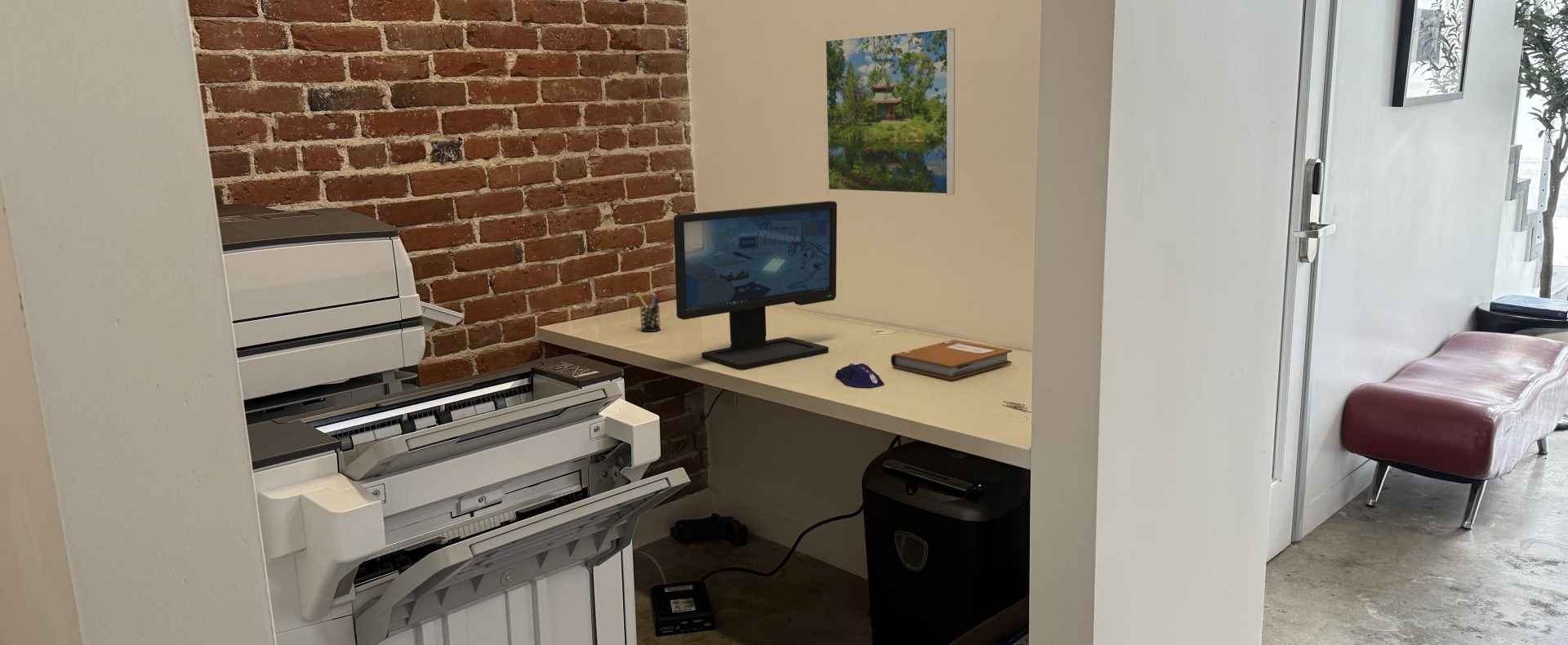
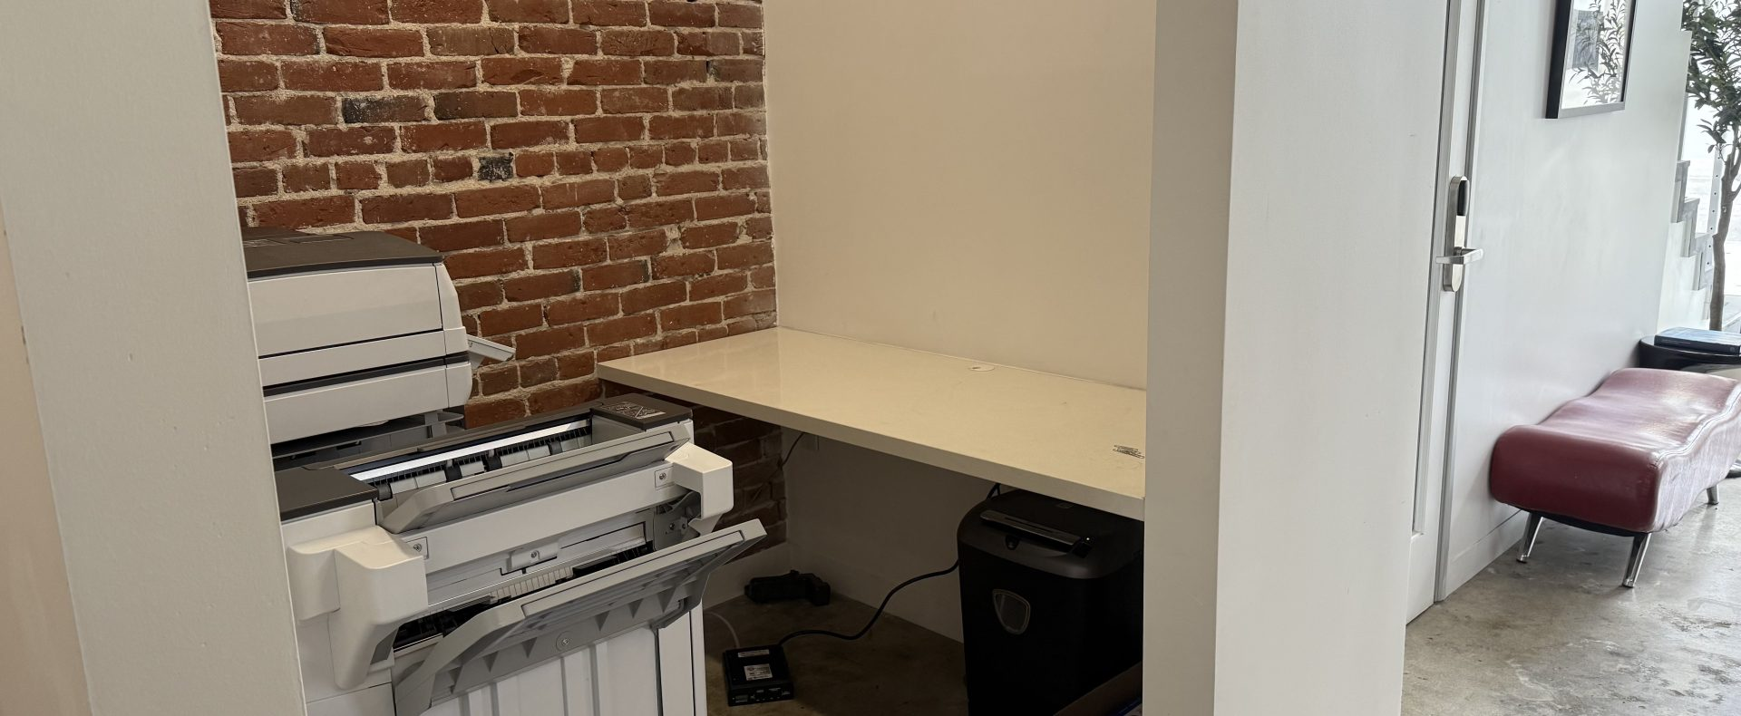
- computer monitor [673,200,838,370]
- notebook [890,339,1013,380]
- pen holder [636,289,662,332]
- computer mouse [835,363,885,388]
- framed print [824,27,956,196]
